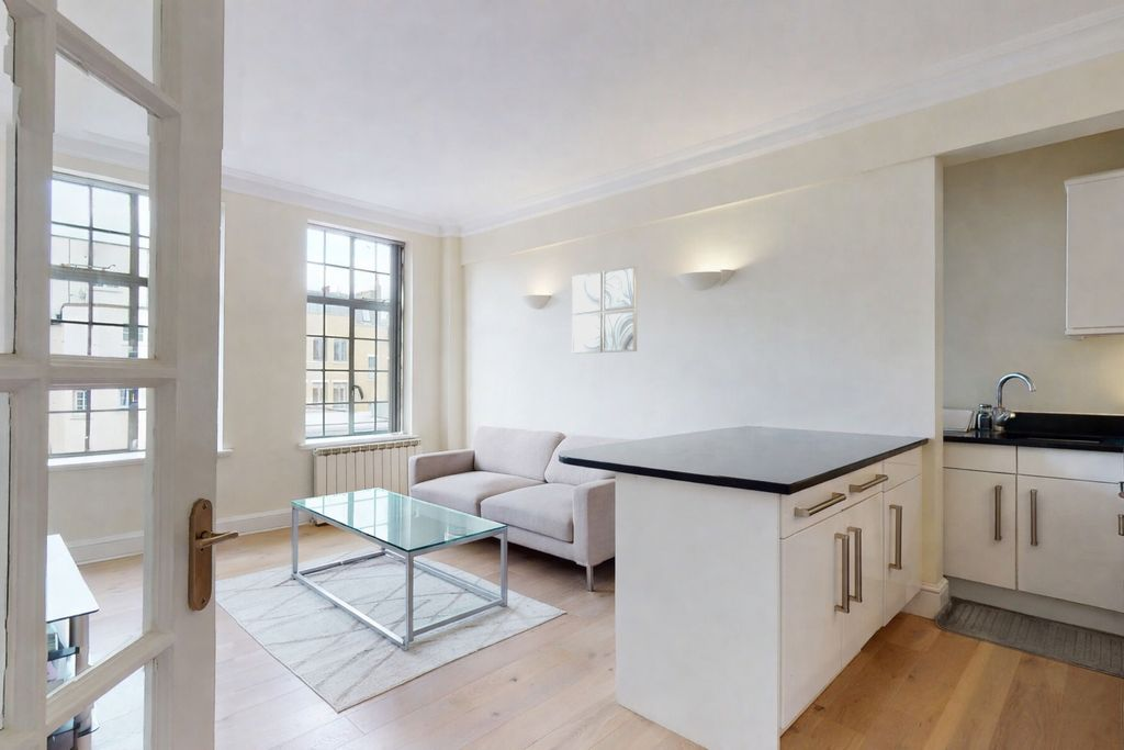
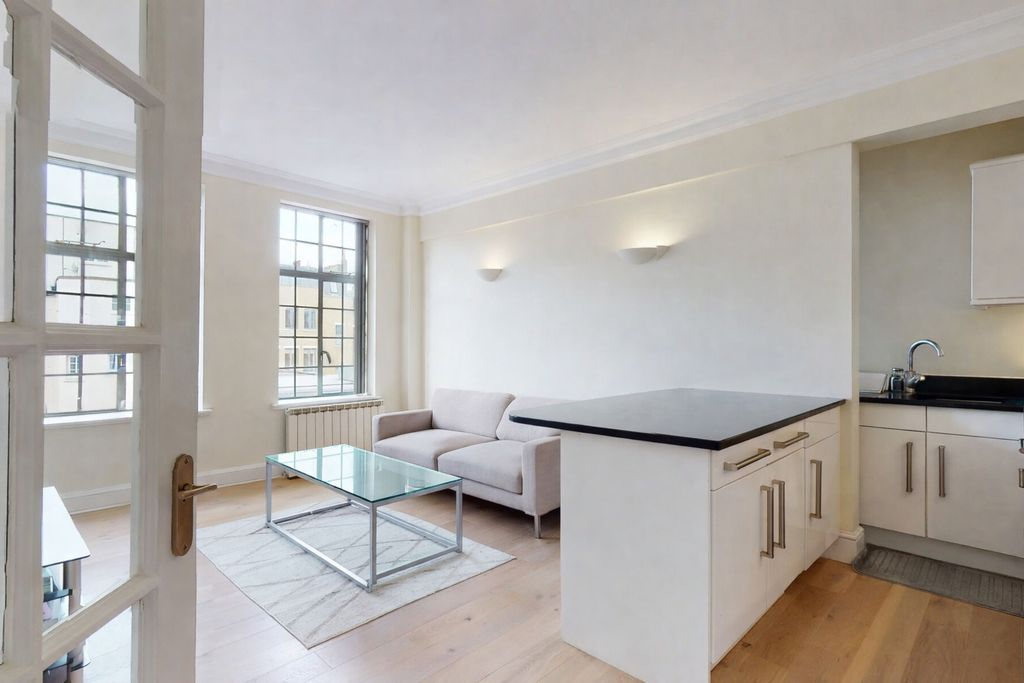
- wall art [571,265,639,355]
